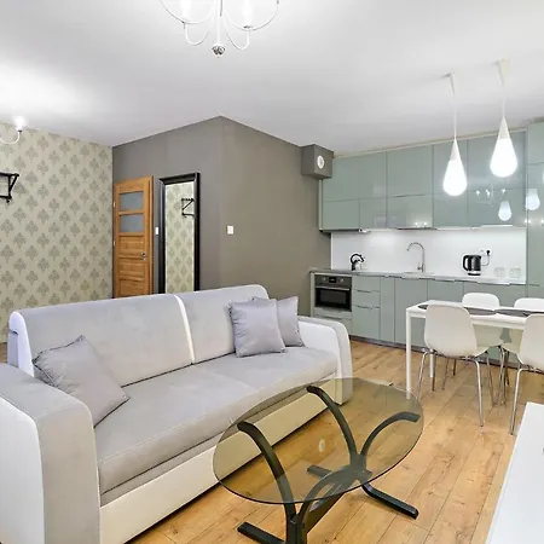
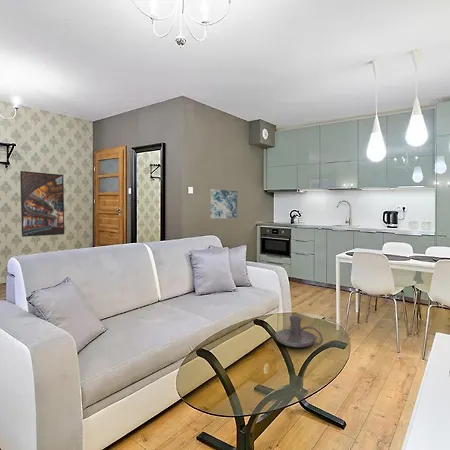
+ candle holder [274,314,324,348]
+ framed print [19,170,65,238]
+ wall art [210,188,238,220]
